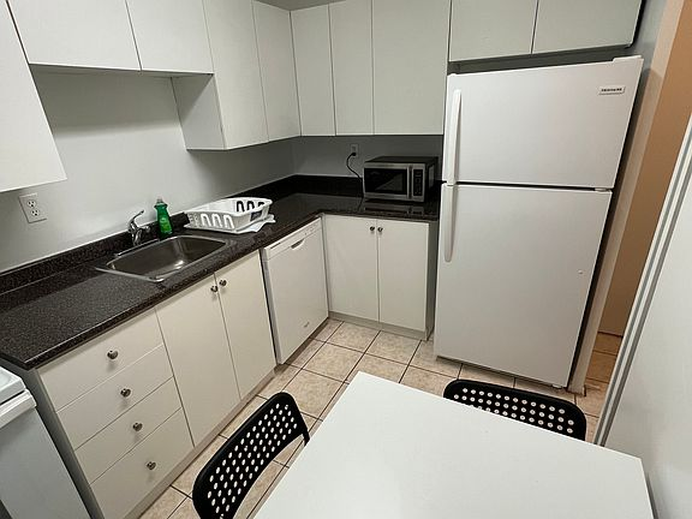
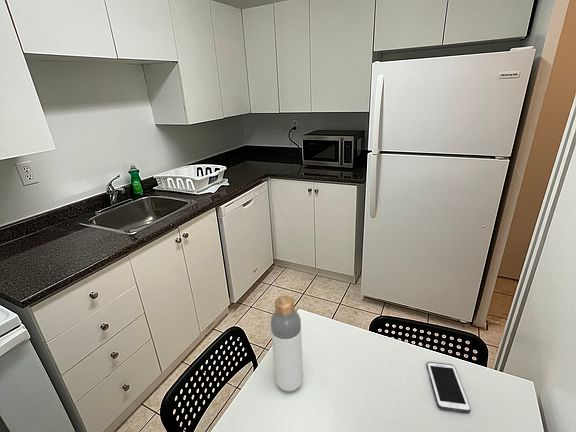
+ cell phone [426,361,472,414]
+ bottle [270,295,304,392]
